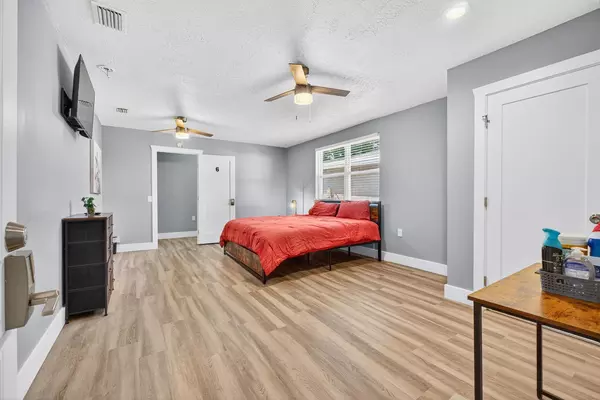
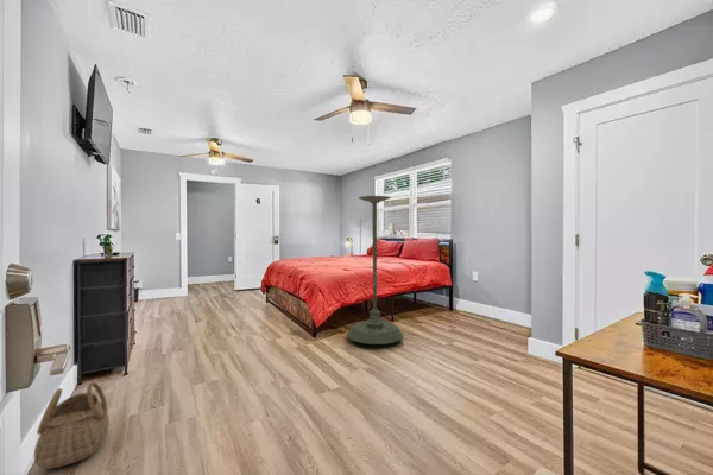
+ plant stand [346,195,404,346]
+ basket [33,381,111,470]
